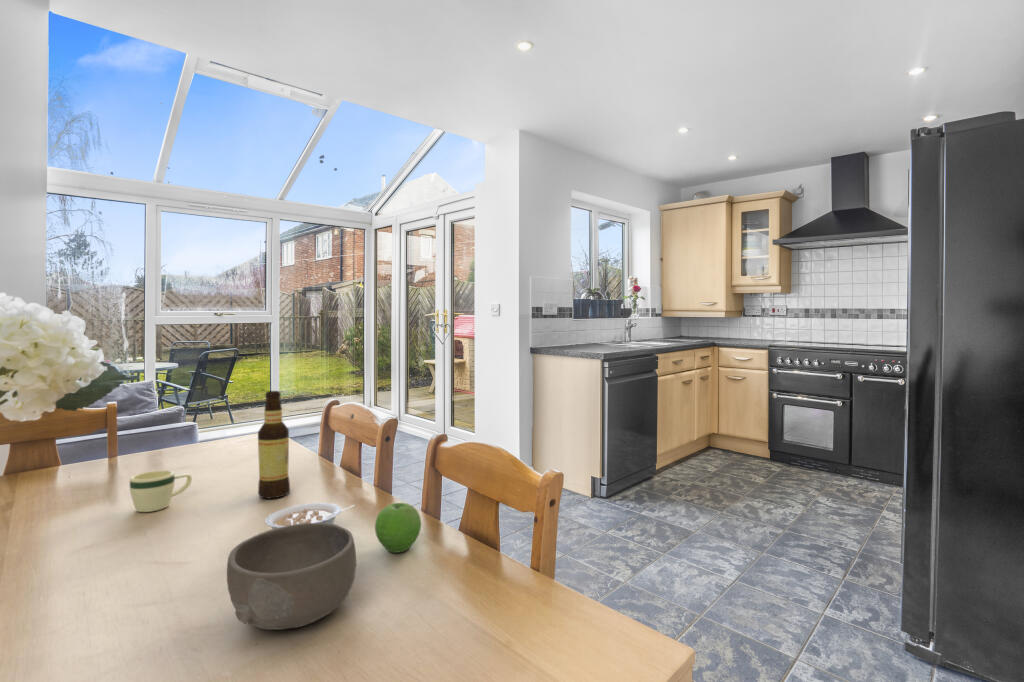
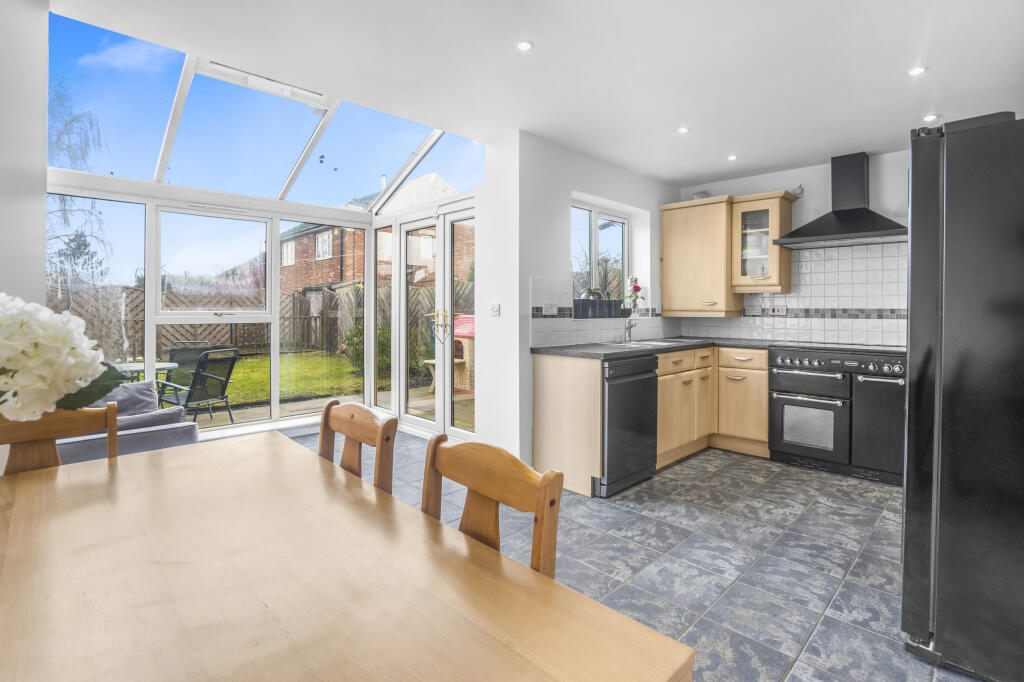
- mug [129,469,193,513]
- legume [264,502,356,529]
- bottle [257,390,291,500]
- fruit [374,502,422,554]
- bowl [226,523,357,631]
